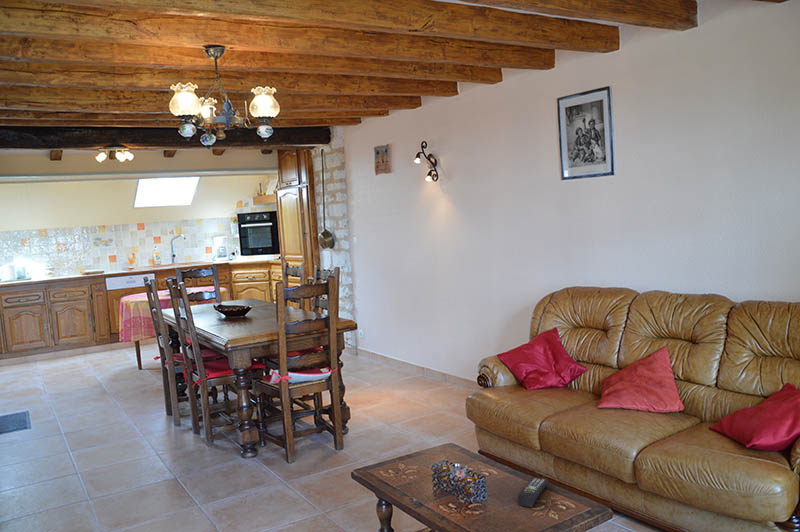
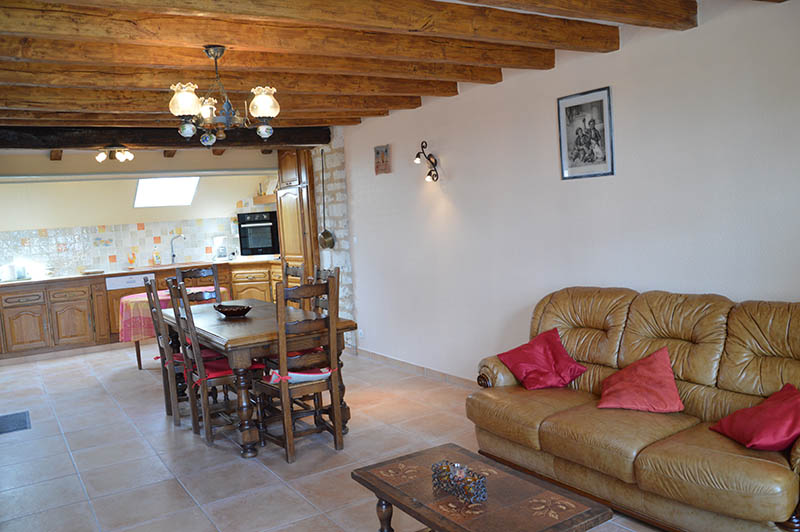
- remote control [517,477,549,508]
